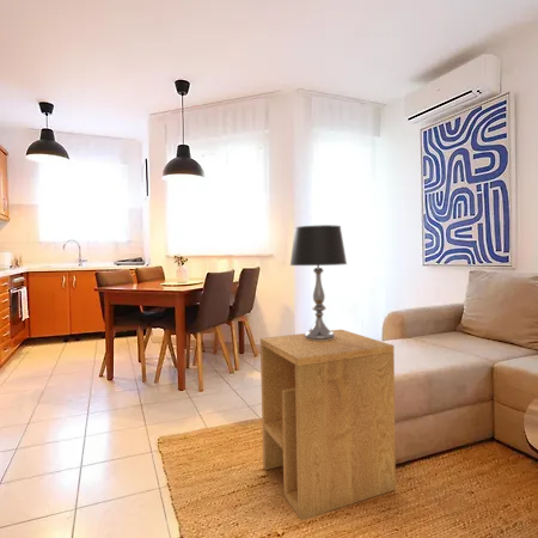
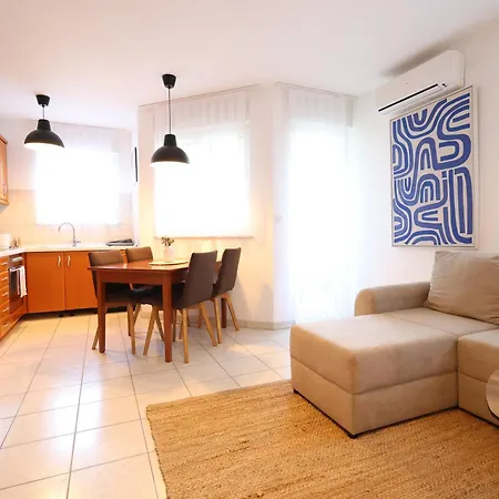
- side table [259,329,397,521]
- table lamp [289,224,348,341]
